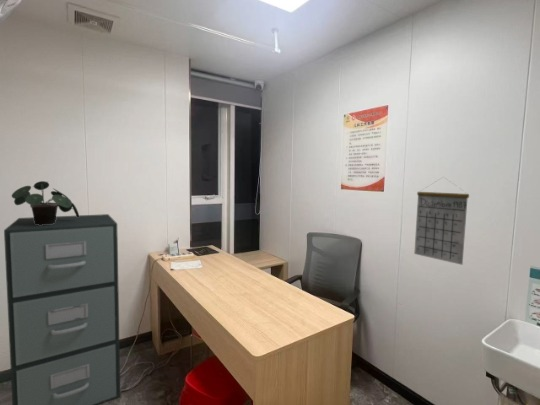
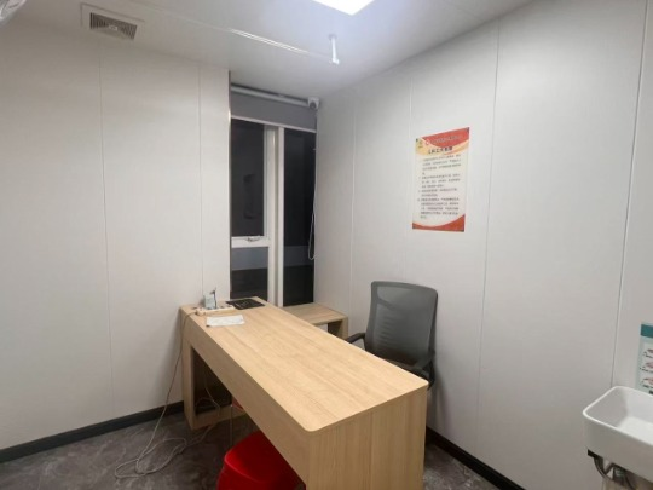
- potted plant [11,180,80,225]
- filing cabinet [3,213,121,405]
- calendar [413,176,470,266]
